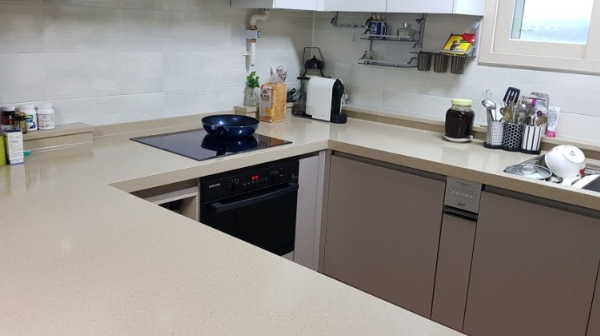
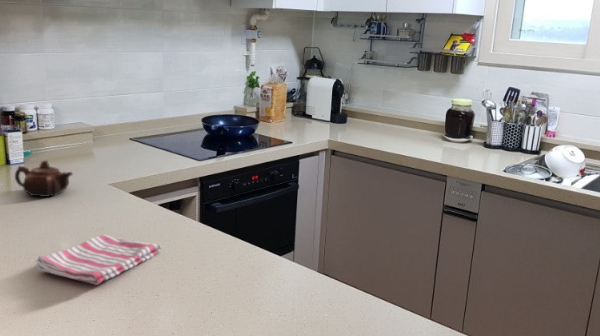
+ teapot [14,160,74,198]
+ dish towel [35,234,163,286]
